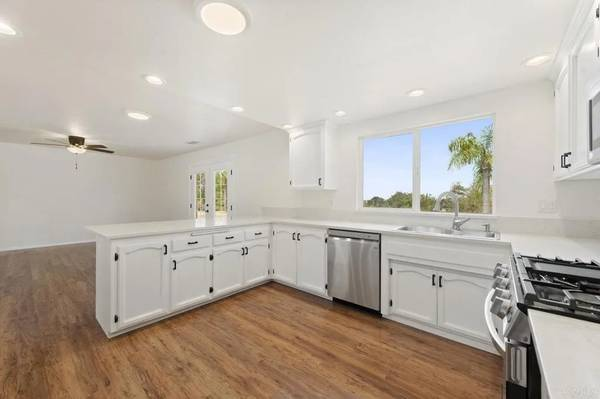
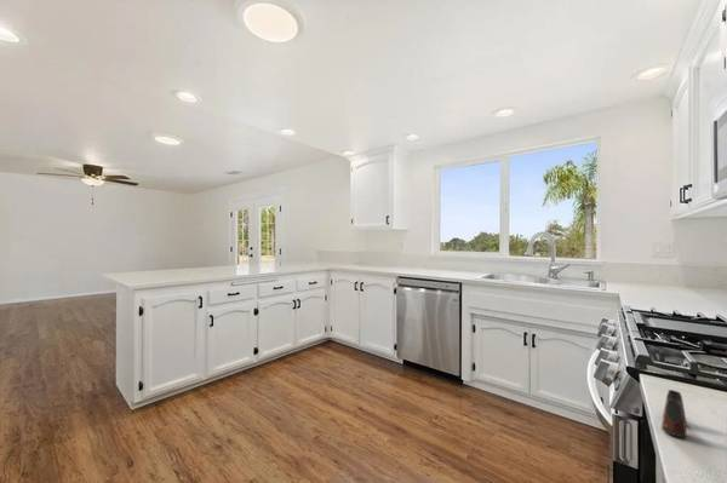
+ salt shaker [660,389,688,438]
